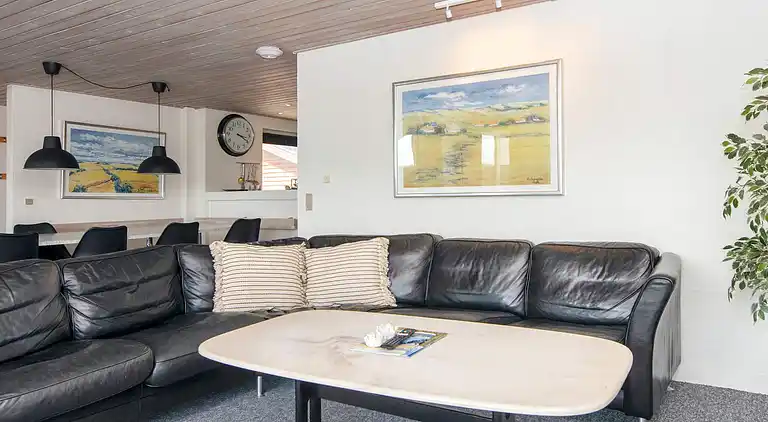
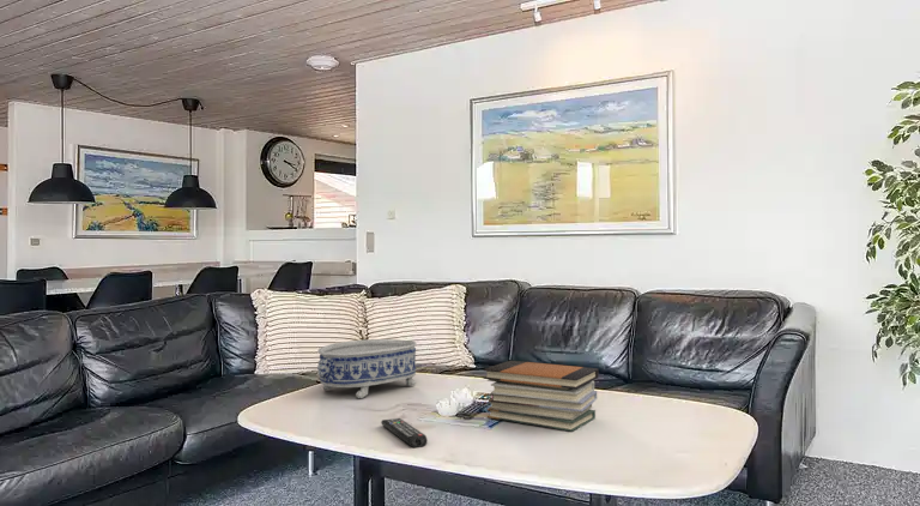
+ book stack [483,360,599,433]
+ remote control [380,417,429,448]
+ decorative bowl [316,338,418,399]
